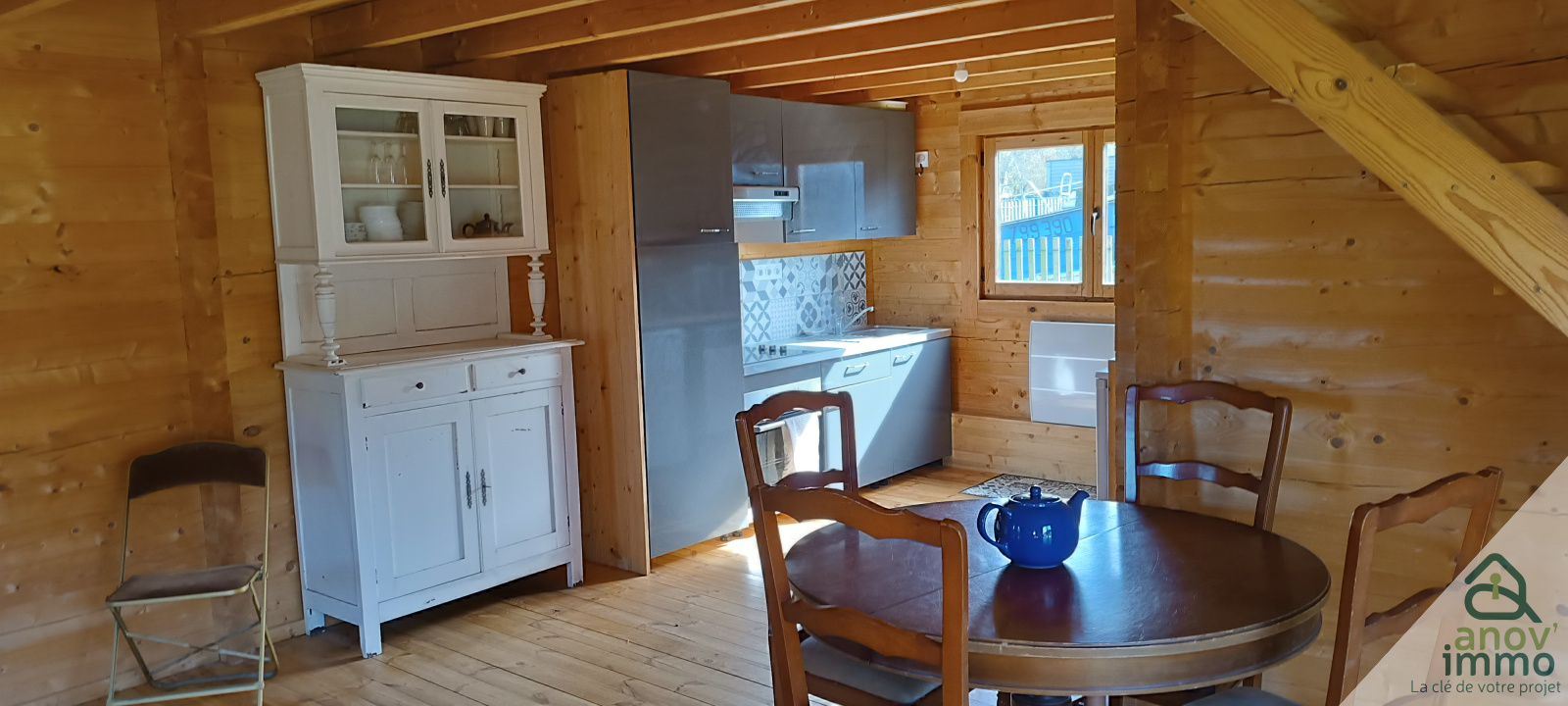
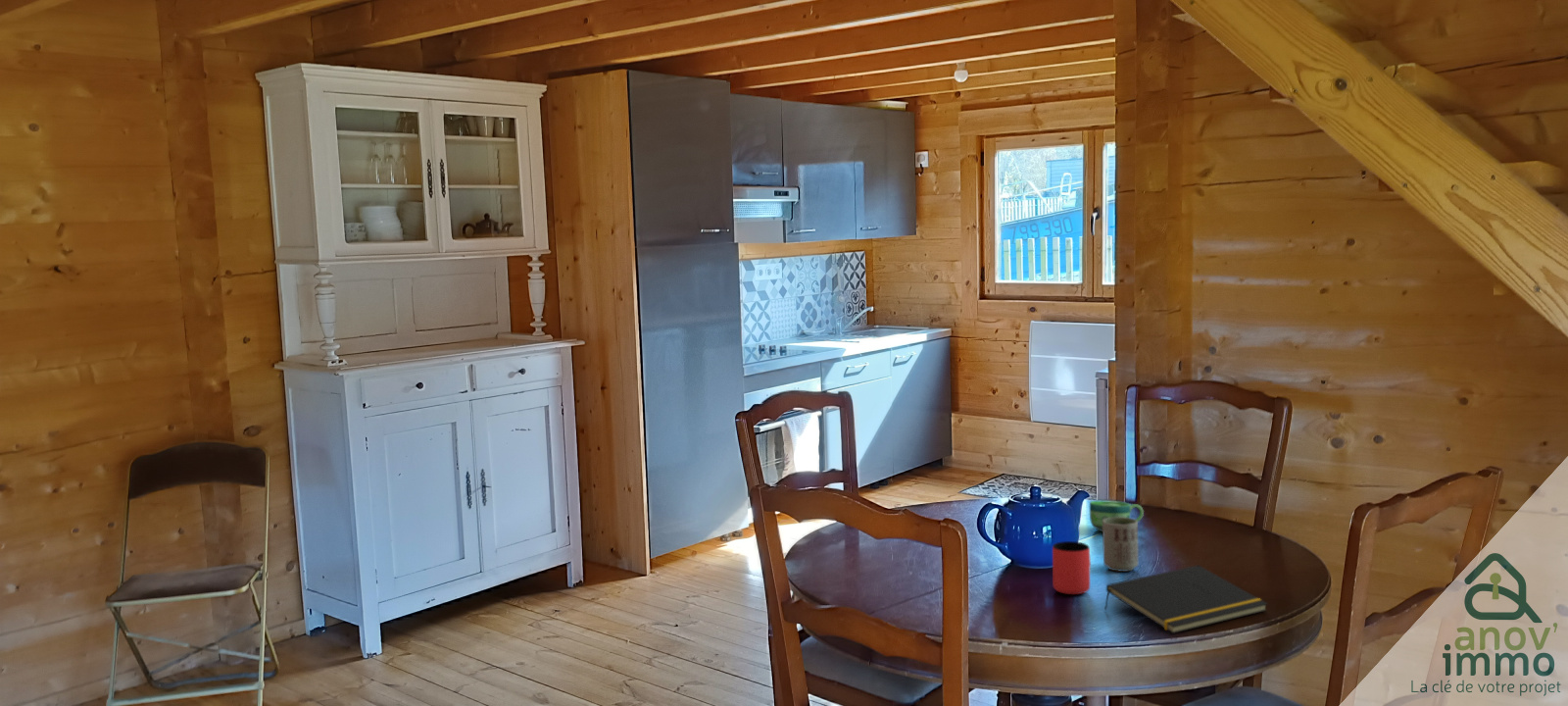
+ notepad [1103,565,1269,634]
+ cup [1089,500,1145,532]
+ cup [1102,517,1139,573]
+ cup [1052,540,1092,595]
